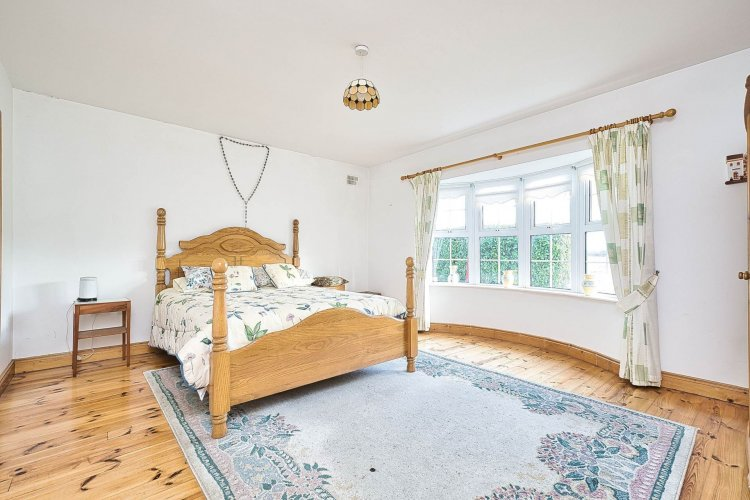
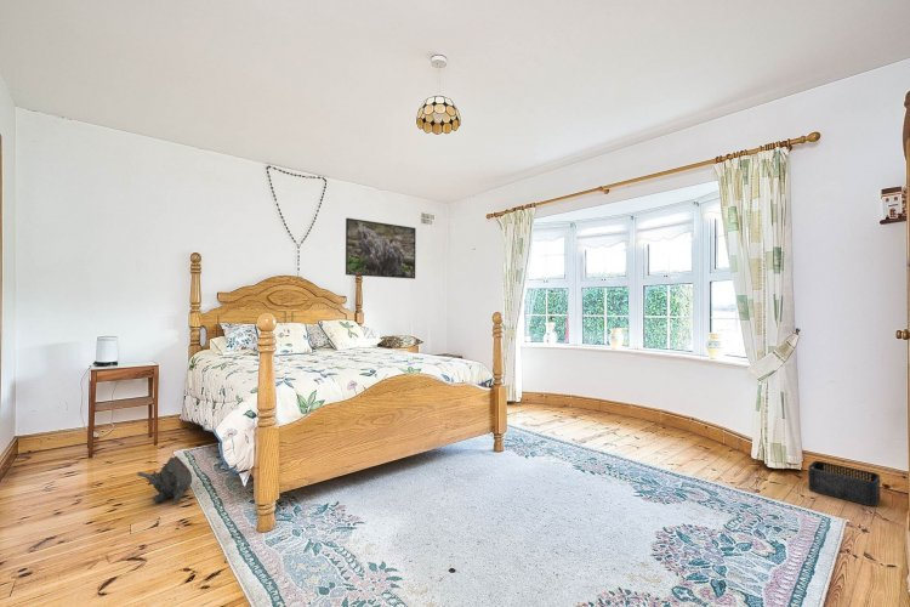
+ plush toy [136,455,193,504]
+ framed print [345,217,417,280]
+ storage bin [807,460,881,507]
